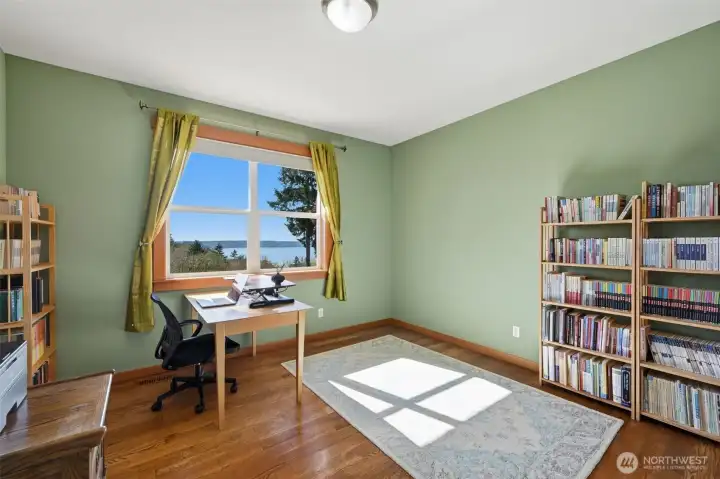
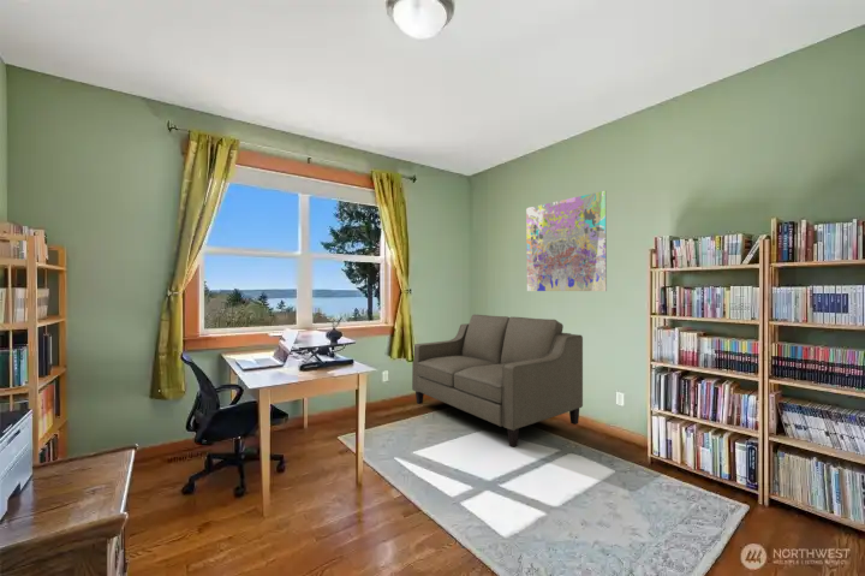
+ map [525,190,608,292]
+ sofa [411,314,584,447]
